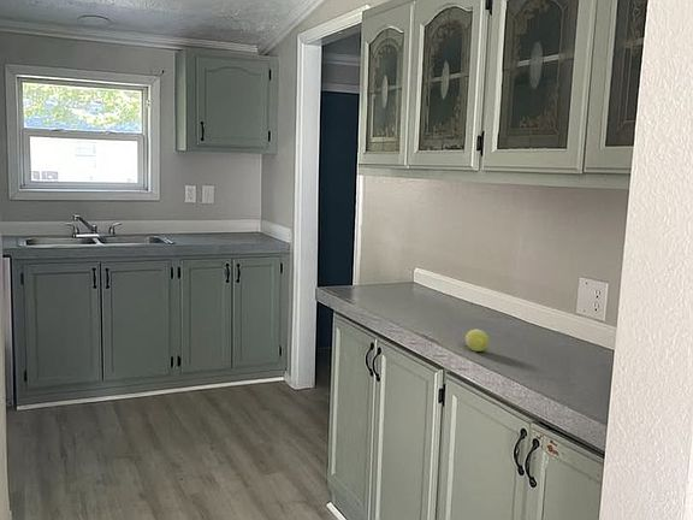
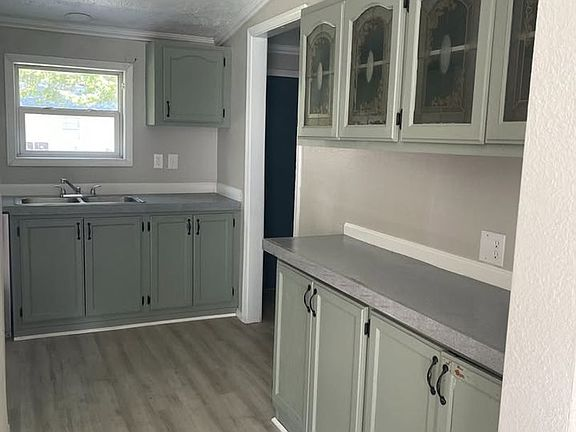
- fruit [464,329,490,353]
